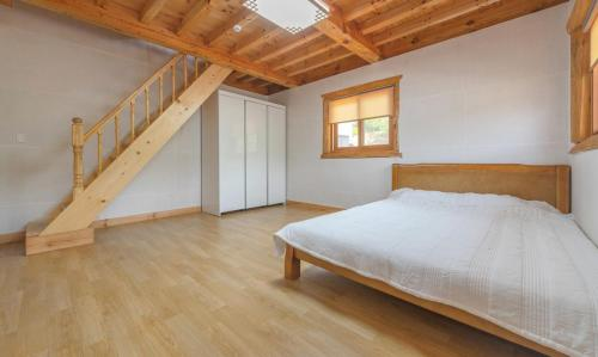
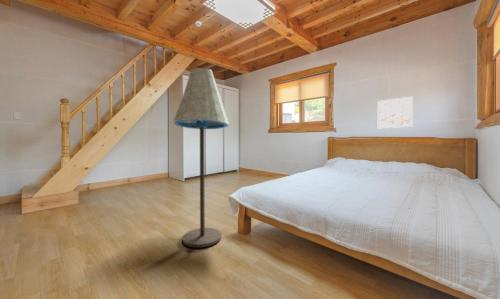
+ floor lamp [172,67,230,249]
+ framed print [377,96,414,129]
